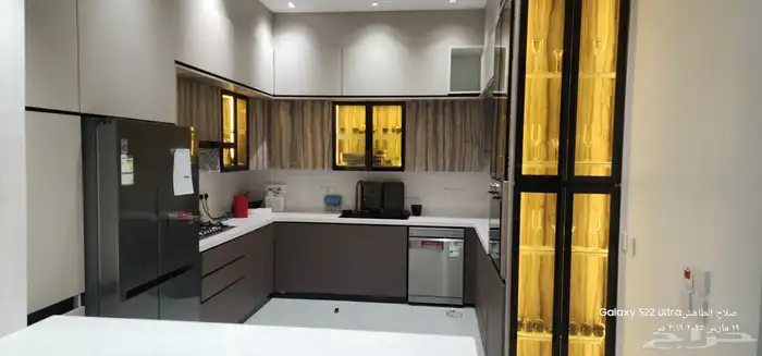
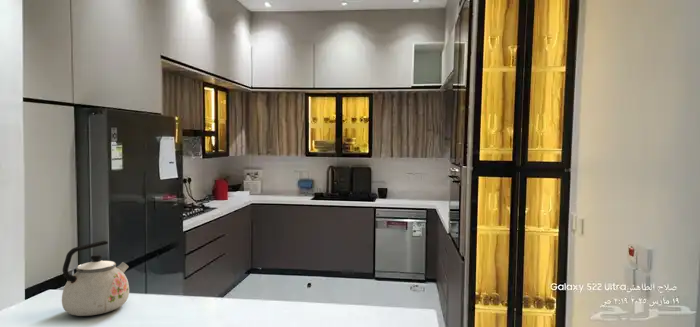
+ kettle [61,240,130,317]
